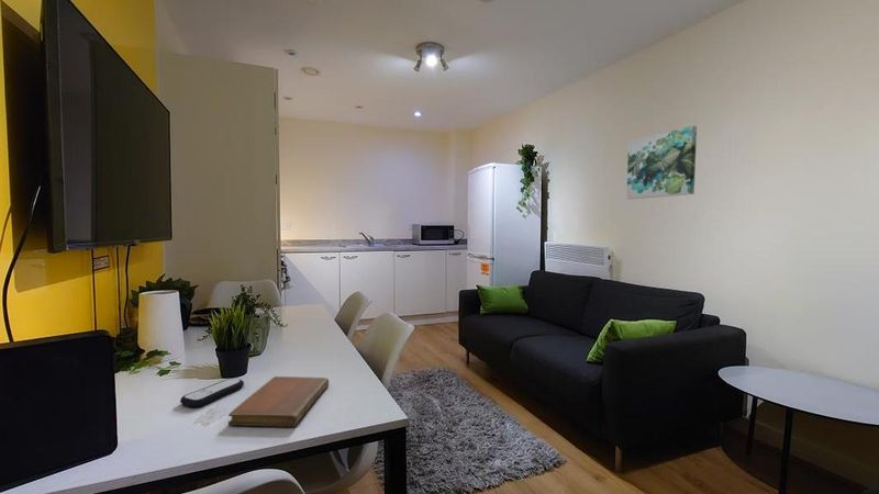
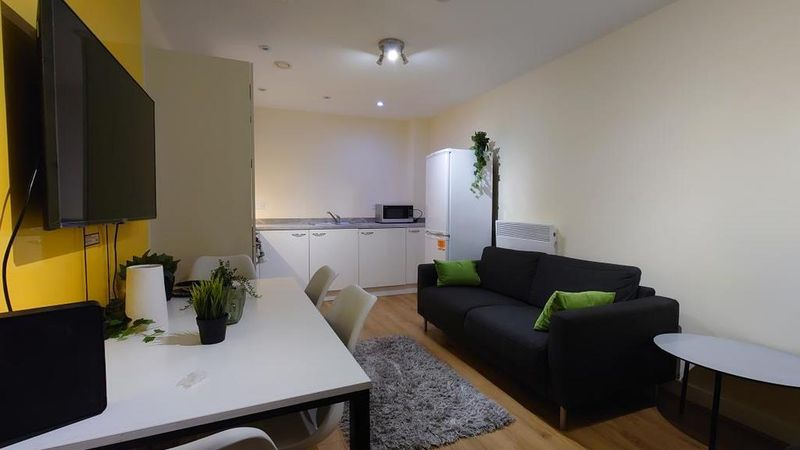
- notebook [226,375,330,428]
- wall art [625,125,698,200]
- remote control [179,378,245,408]
